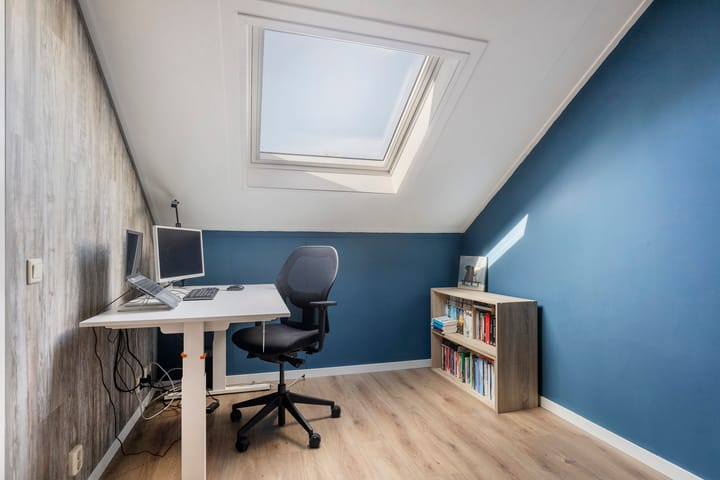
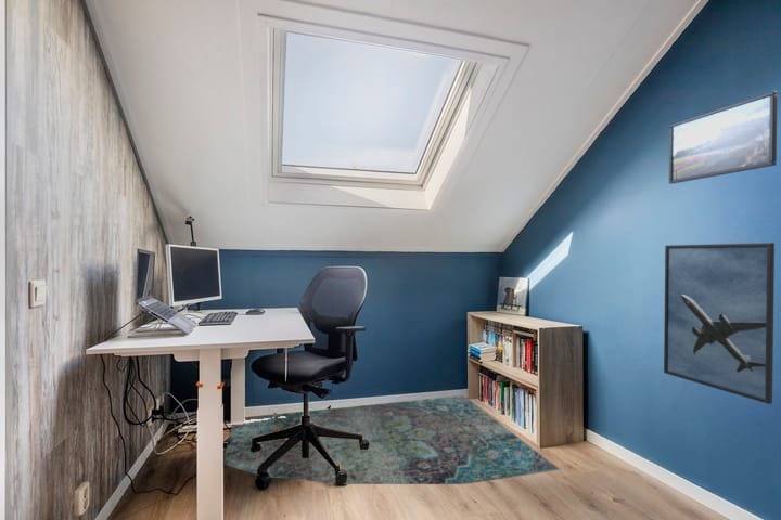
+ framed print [663,242,776,405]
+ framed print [668,90,779,185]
+ rug [223,394,562,485]
